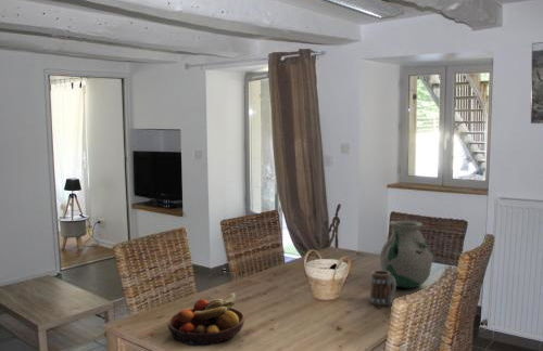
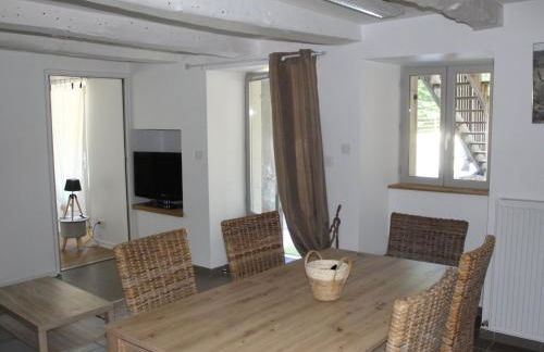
- fruit bowl [167,291,245,348]
- vase [379,220,434,289]
- mug [368,270,397,307]
